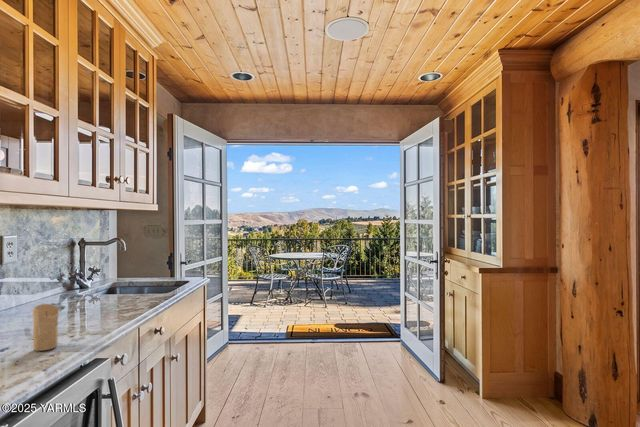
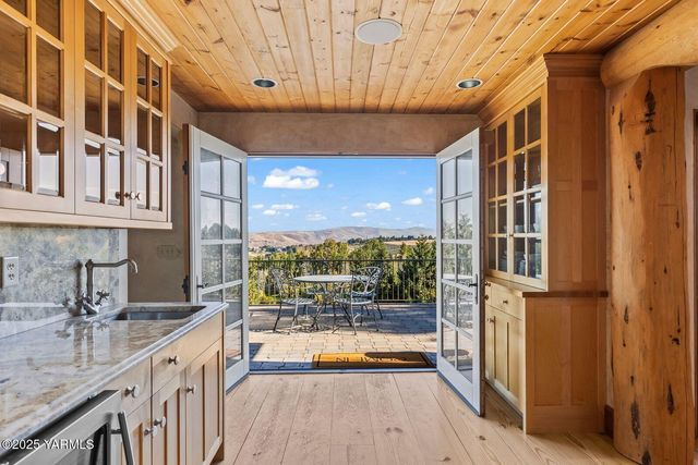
- candle [32,303,60,352]
